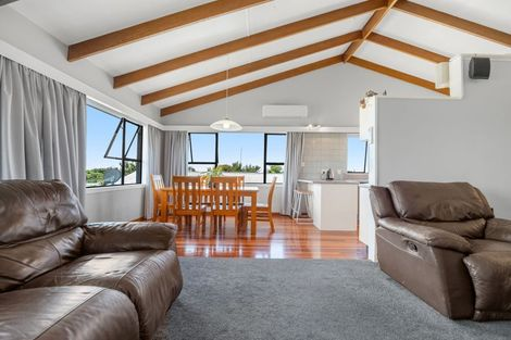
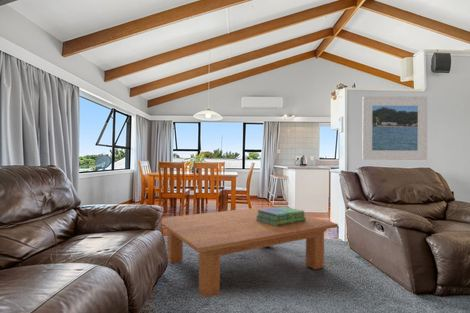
+ stack of books [256,206,306,226]
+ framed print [361,95,428,161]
+ coffee table [161,206,339,299]
